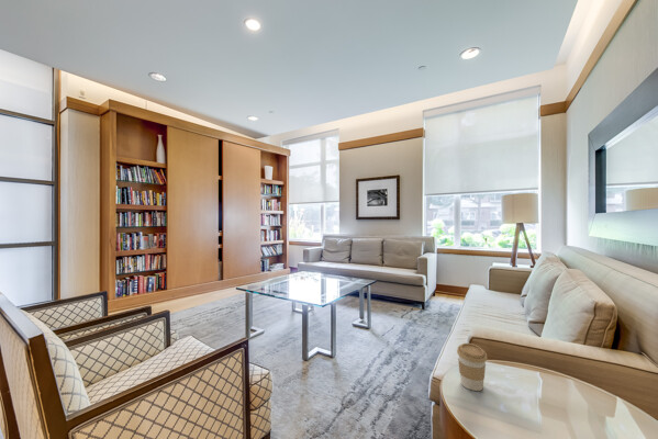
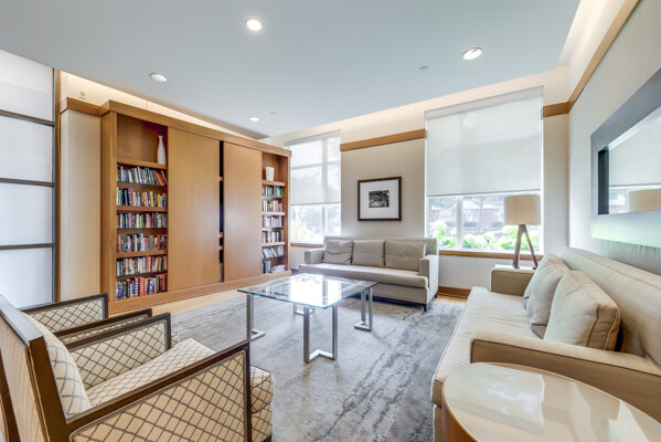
- coffee cup [456,342,488,392]
